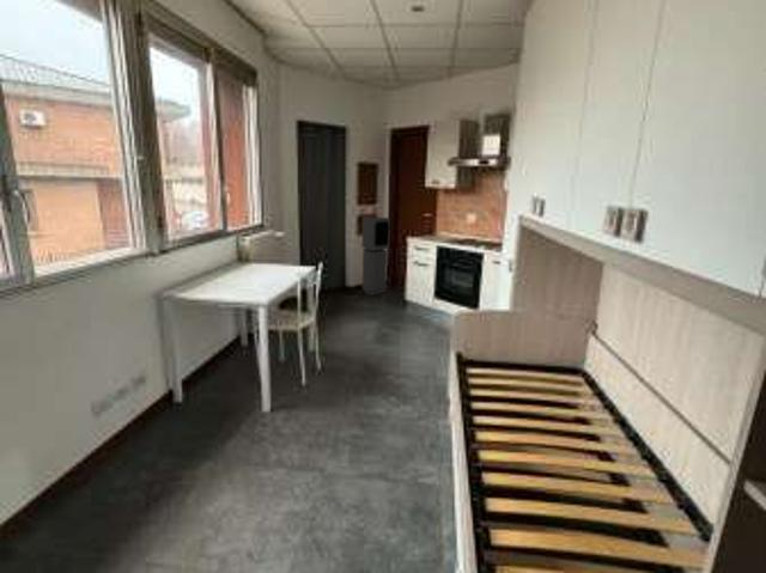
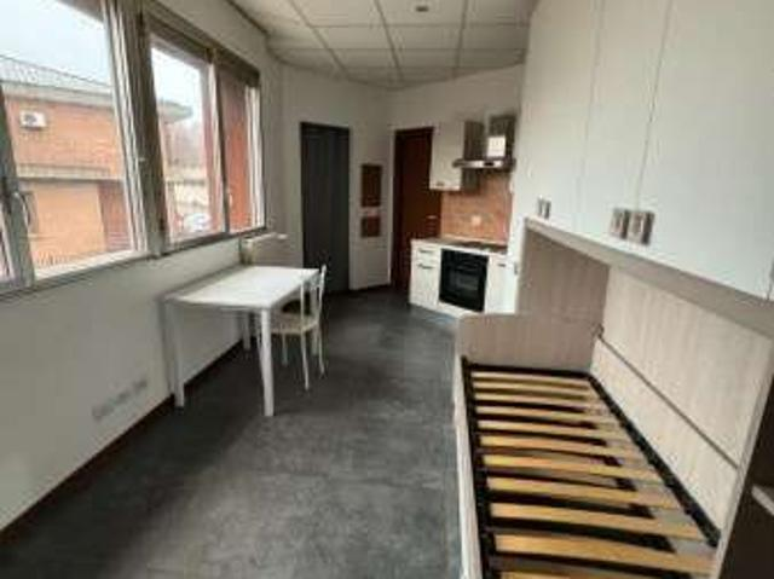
- air purifier [360,215,391,297]
